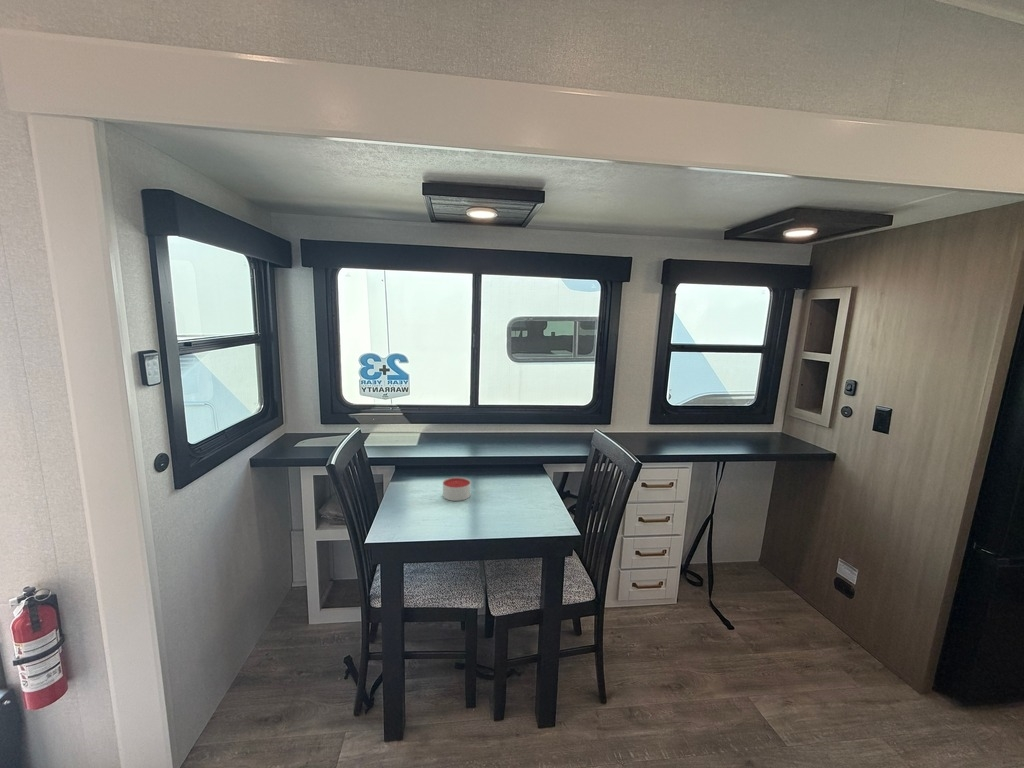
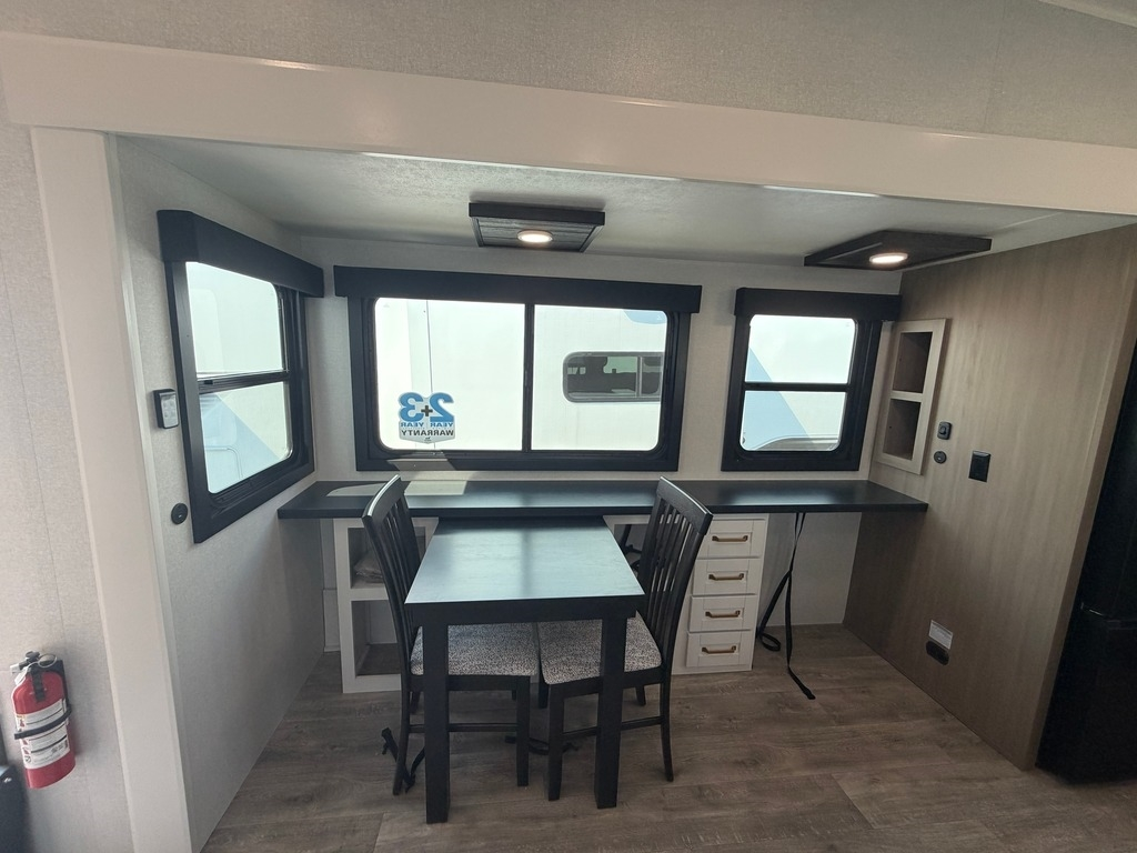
- candle [442,476,471,502]
